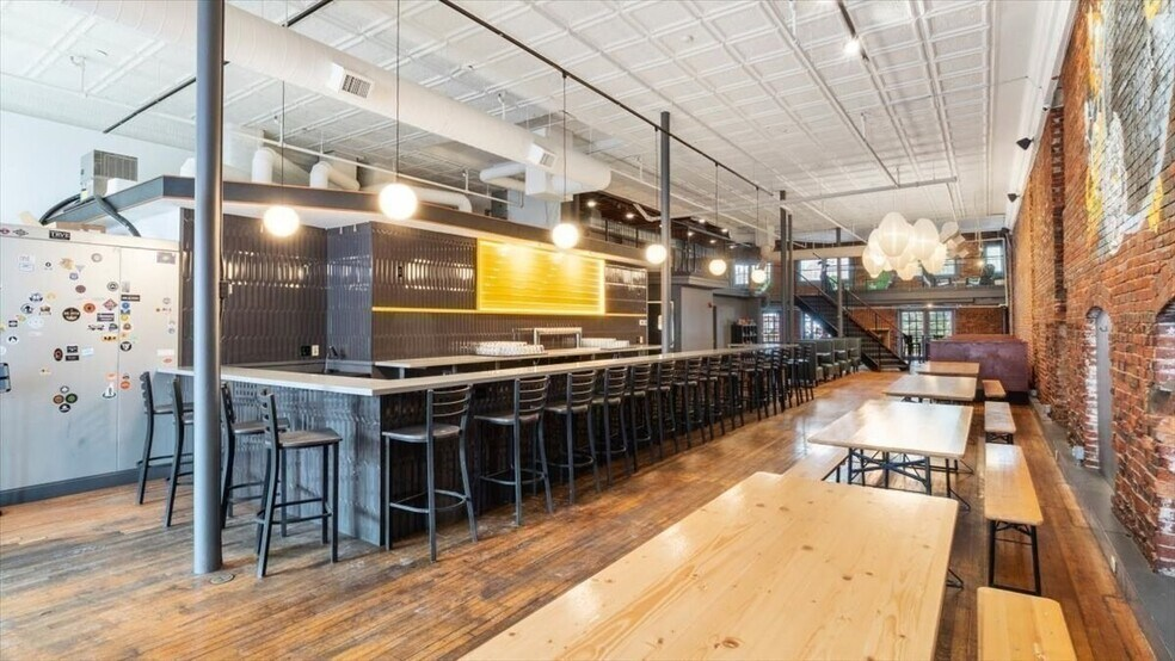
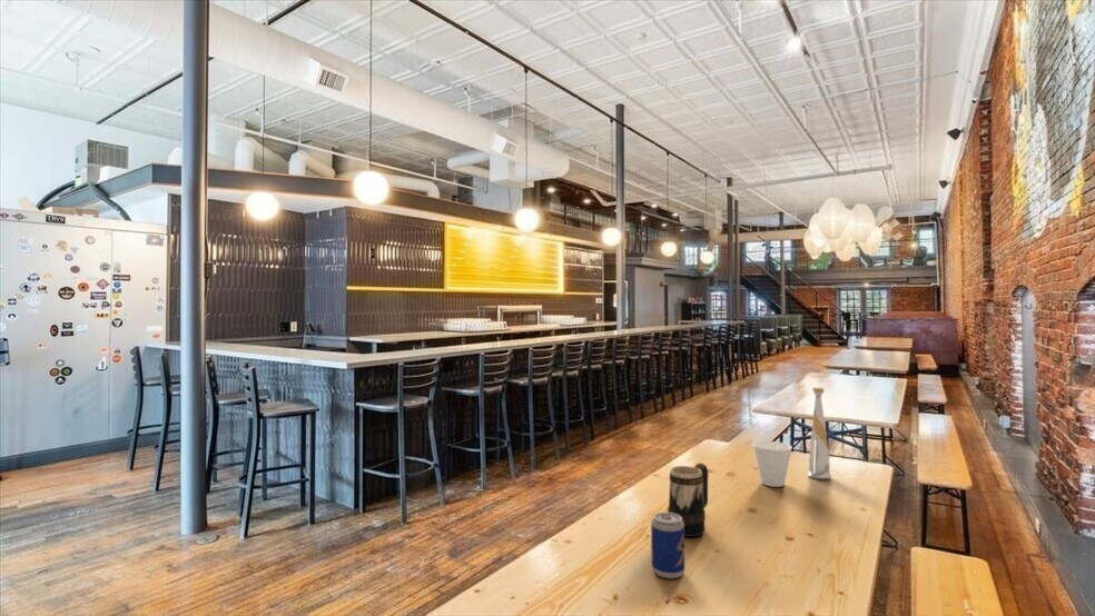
+ beer can [650,511,685,580]
+ bottle [807,386,832,480]
+ cup [752,440,793,488]
+ beer mug [667,461,710,538]
